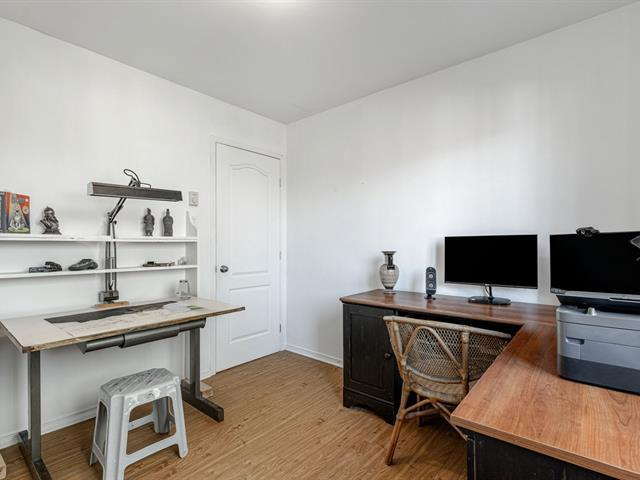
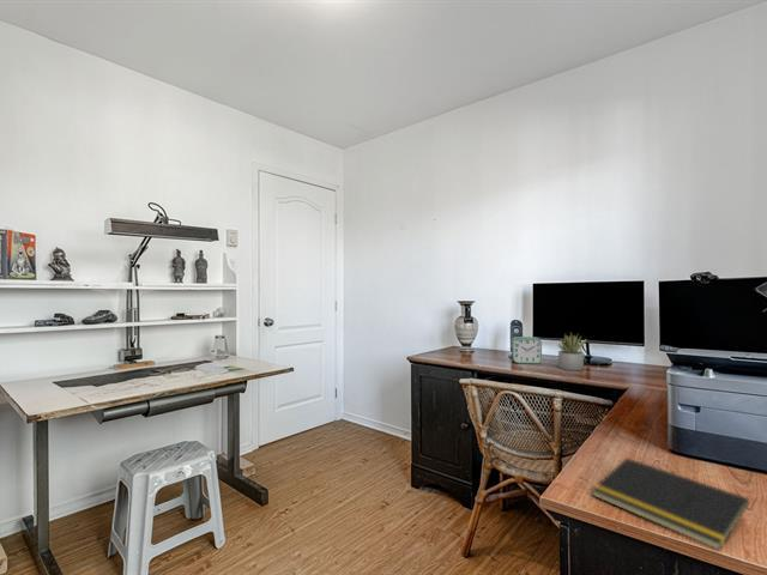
+ alarm clock [511,335,543,365]
+ succulent plant [556,331,587,371]
+ notepad [591,458,750,551]
